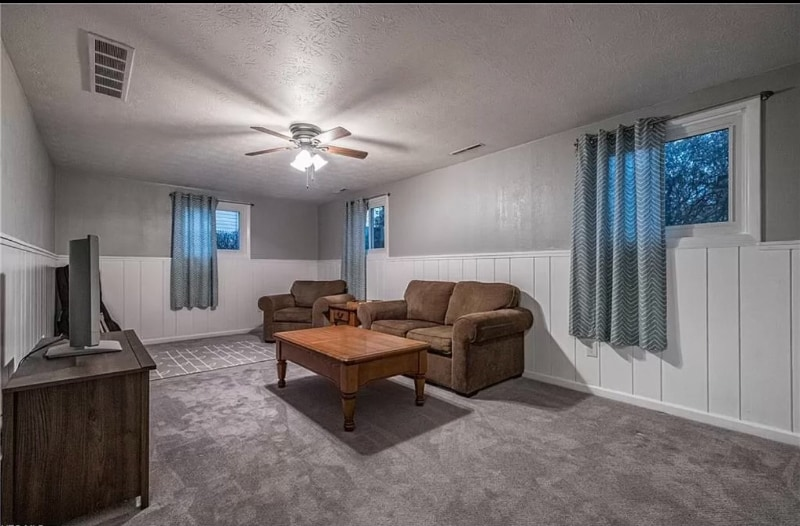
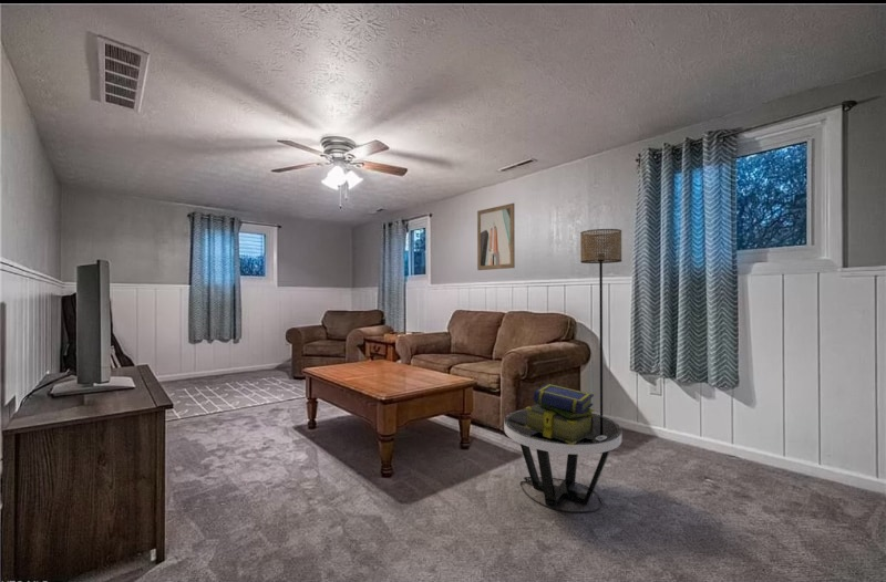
+ wall art [476,202,516,271]
+ floor lamp [579,228,622,416]
+ stack of books [525,383,596,445]
+ side table [503,408,622,515]
